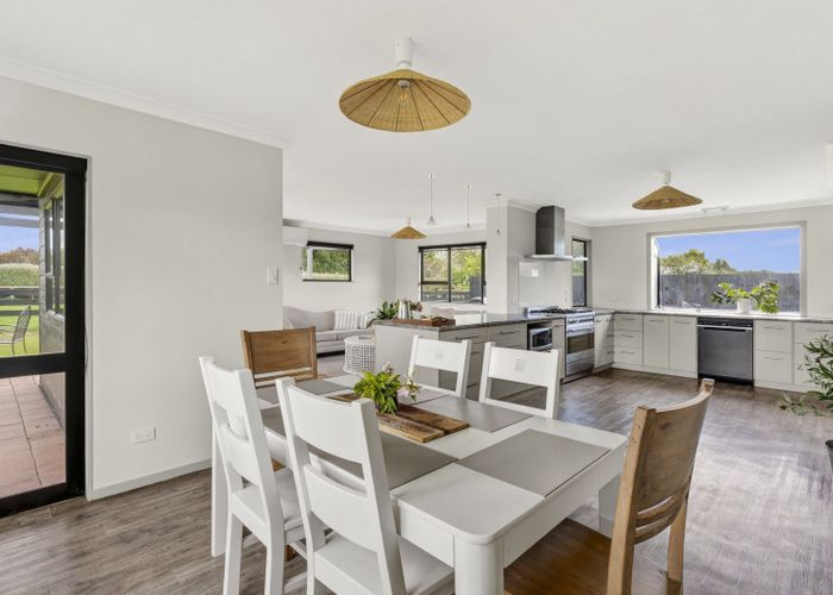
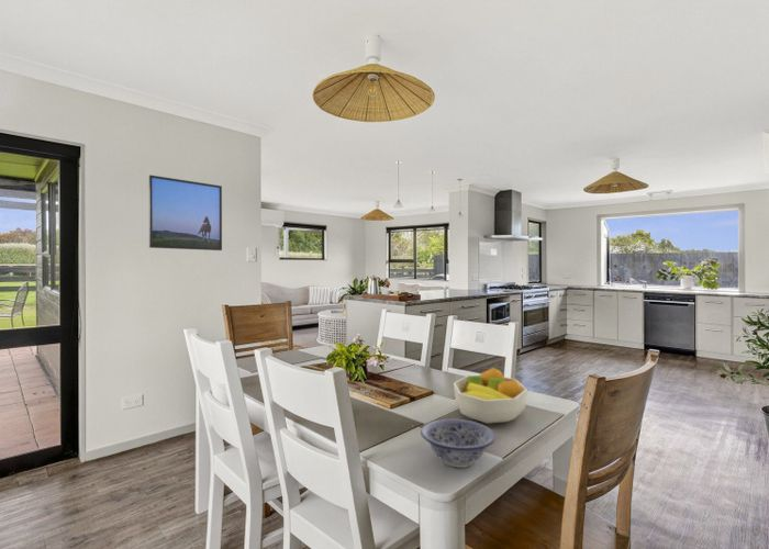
+ bowl [420,418,497,469]
+ fruit bowl [453,367,528,425]
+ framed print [148,173,223,251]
